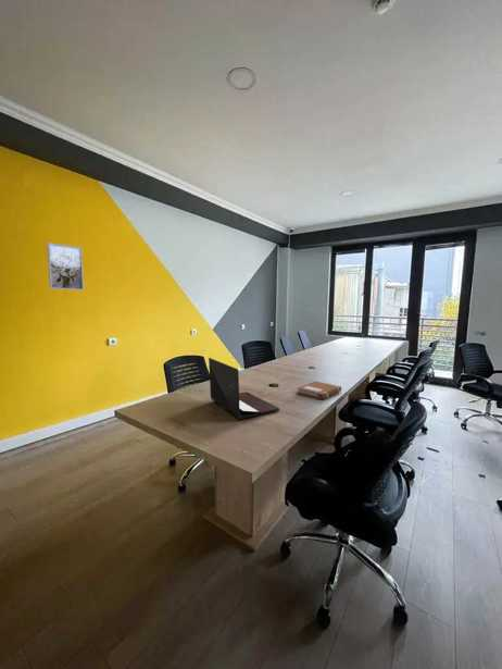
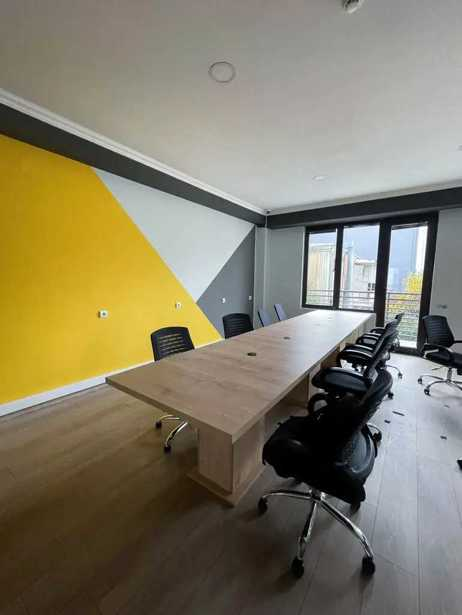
- wall art [46,241,85,292]
- laptop [208,357,280,420]
- notebook [297,381,342,400]
